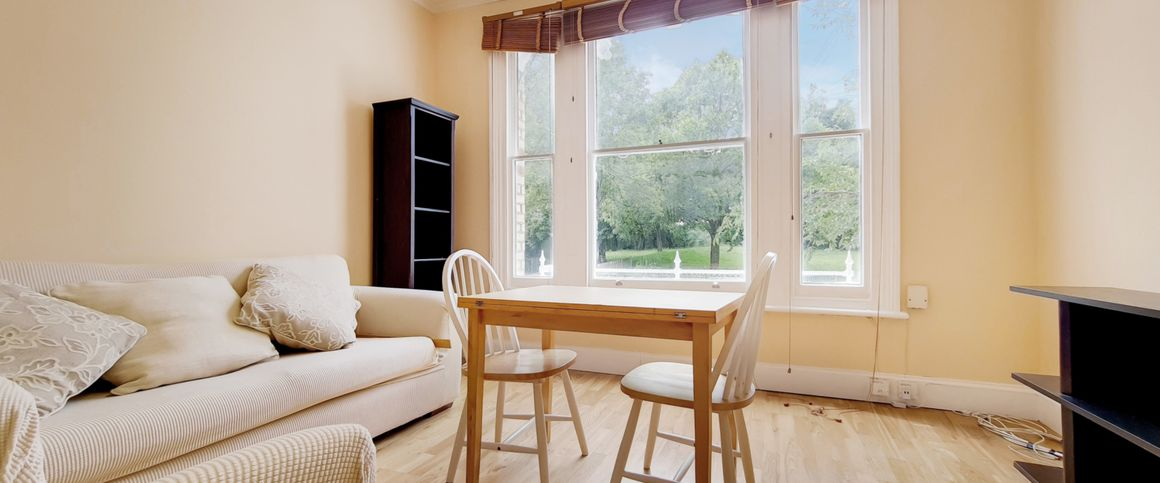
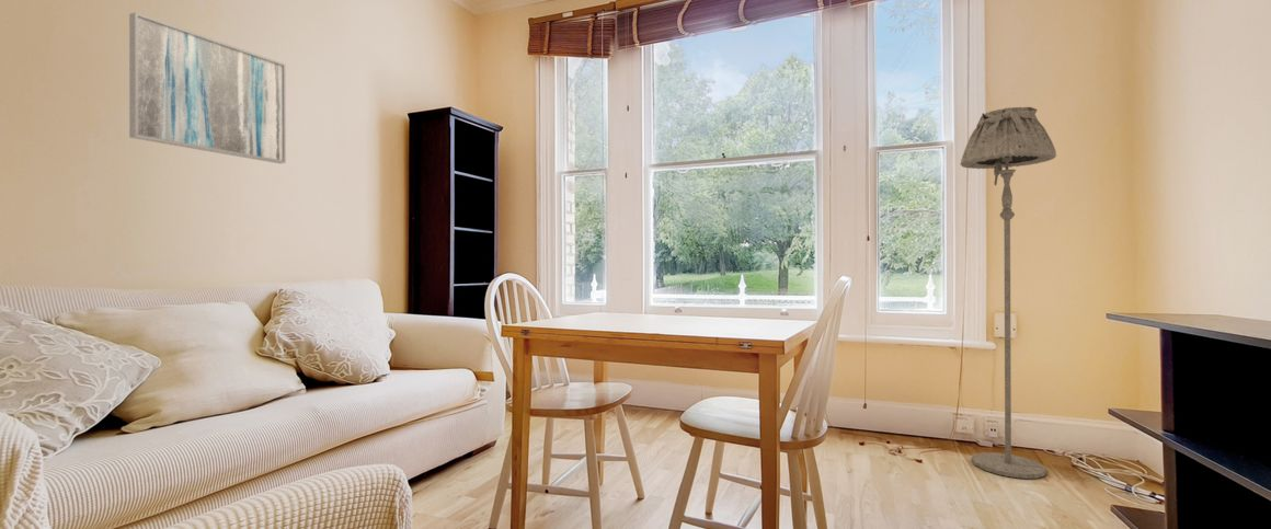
+ floor lamp [960,106,1057,480]
+ wall art [128,11,287,164]
